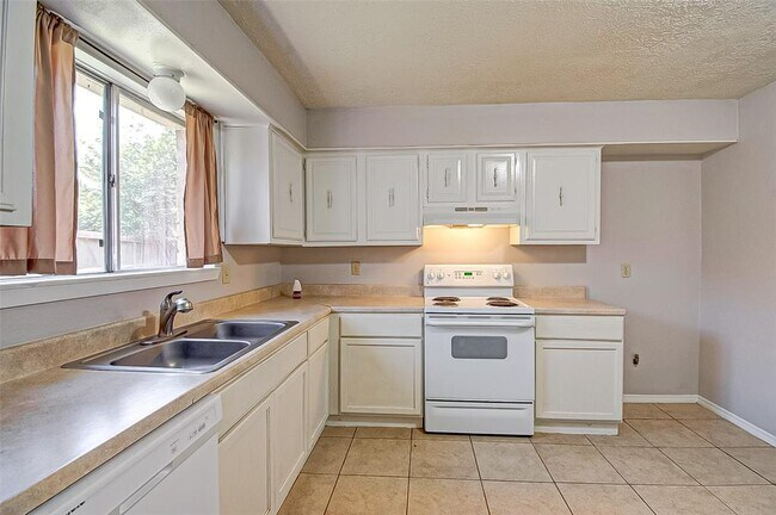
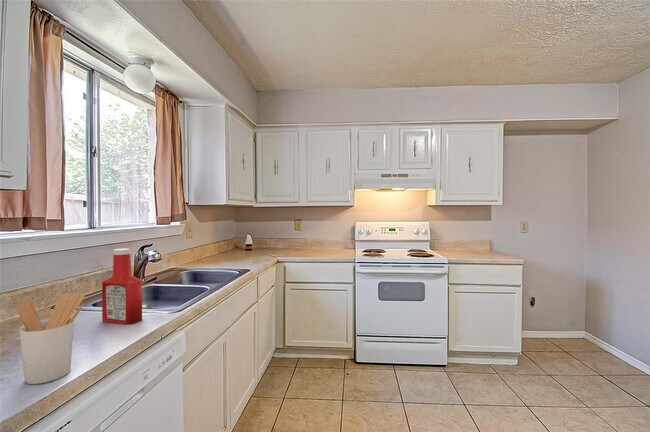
+ utensil holder [15,292,86,385]
+ soap bottle [101,248,143,325]
